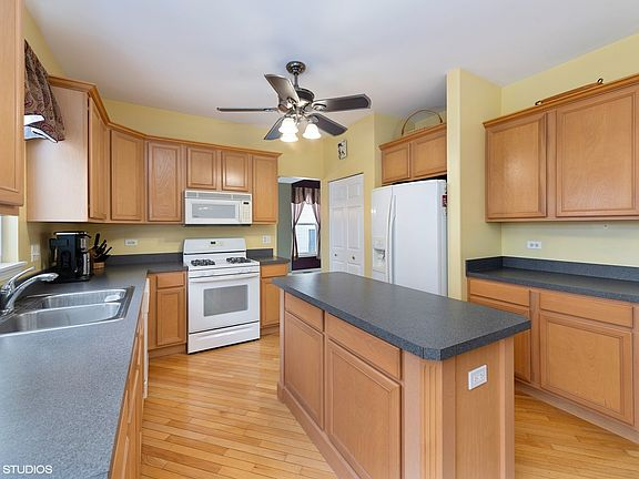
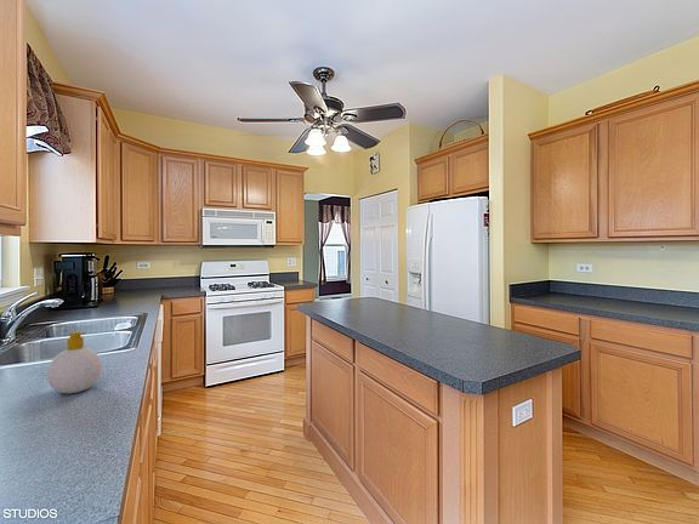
+ soap bottle [46,330,104,394]
